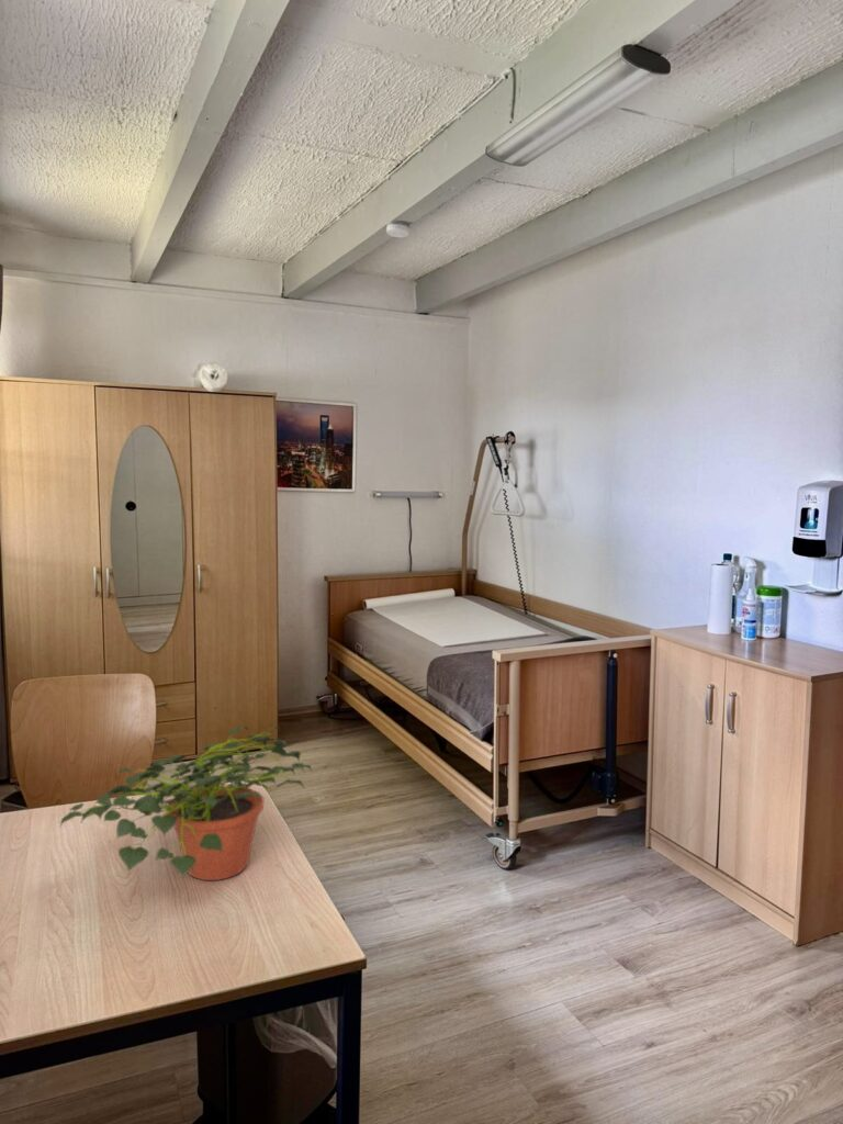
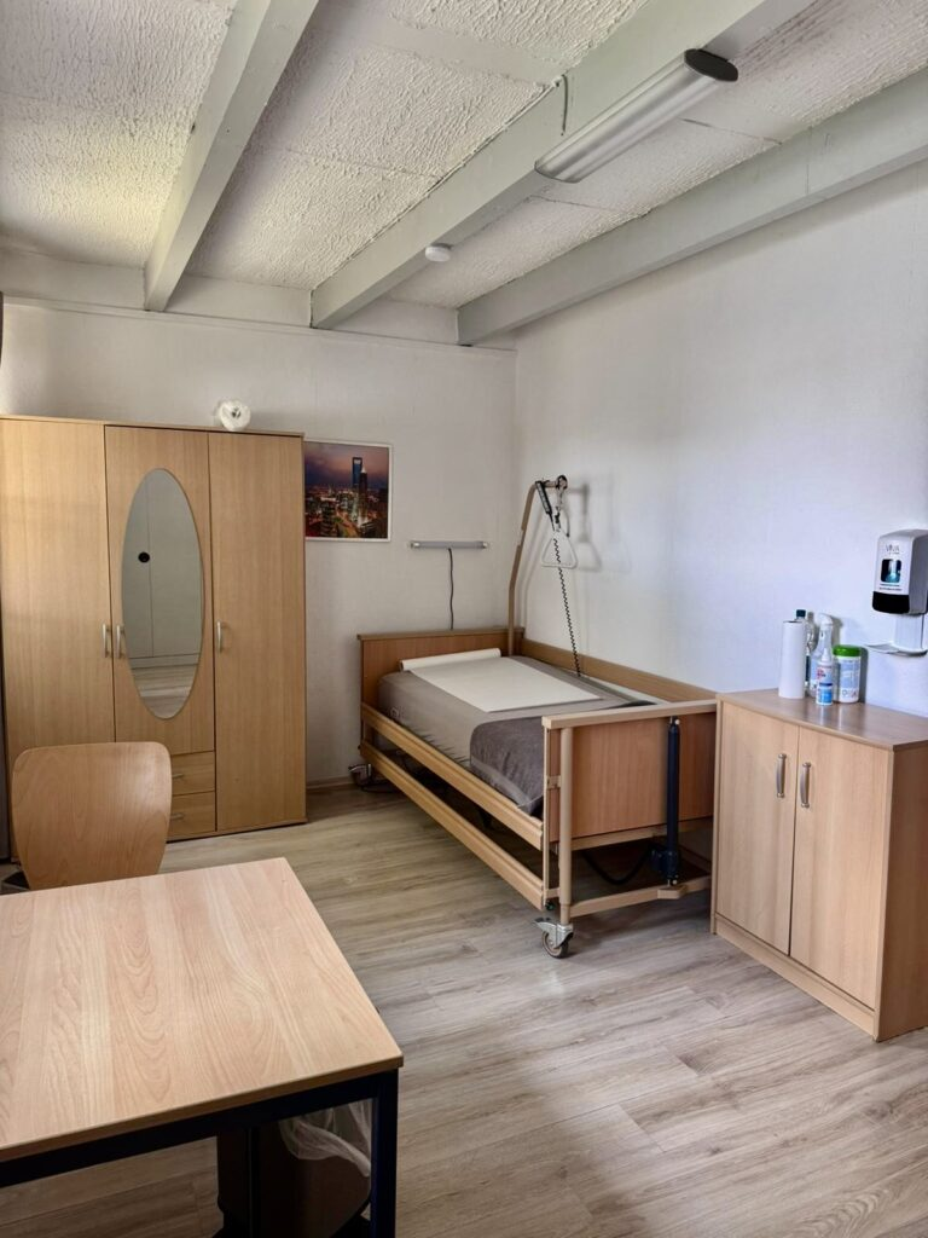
- potted plant [59,724,313,881]
